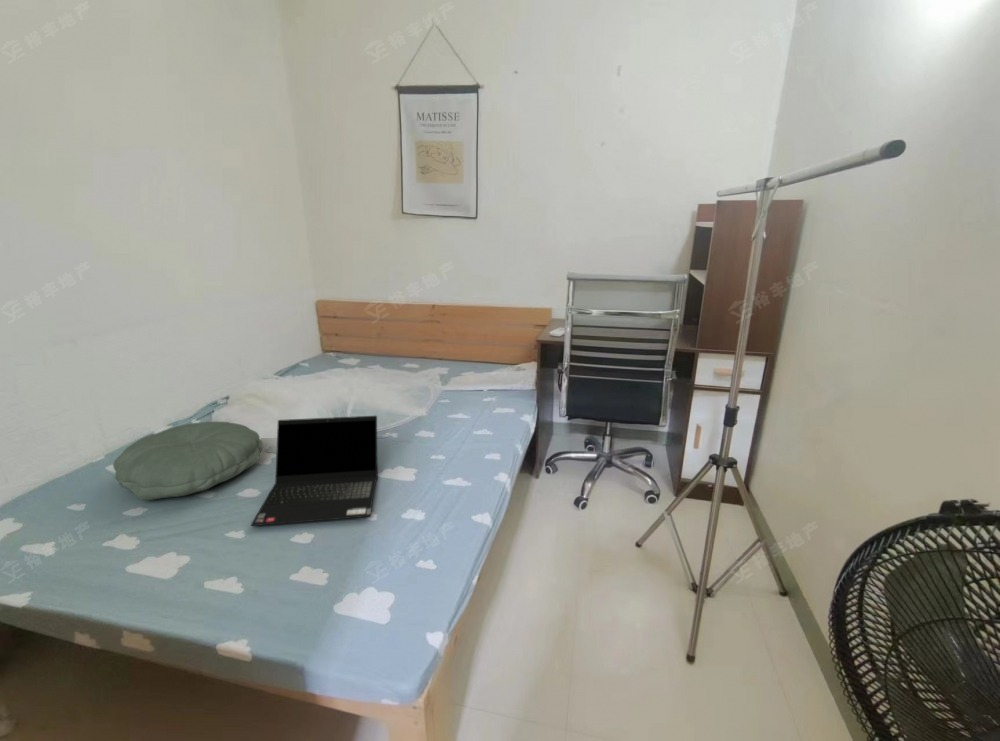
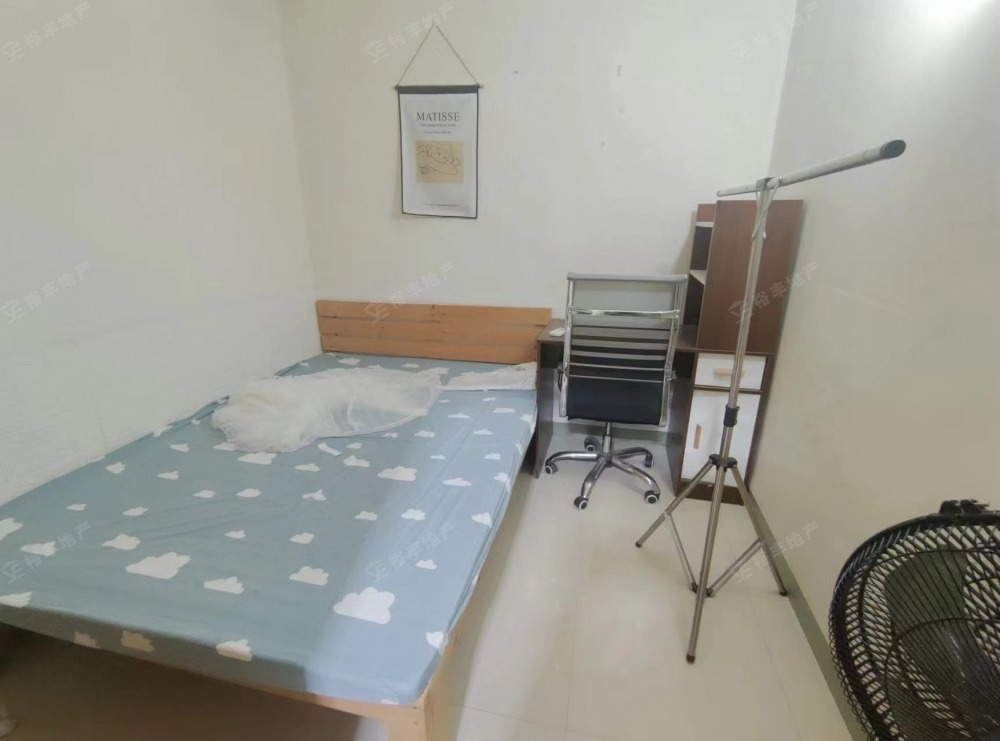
- pillow [112,421,264,501]
- laptop computer [250,415,378,527]
